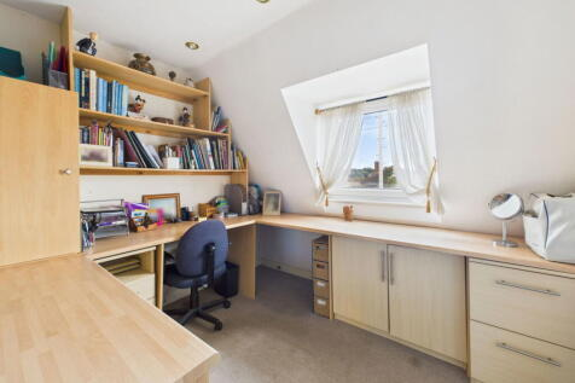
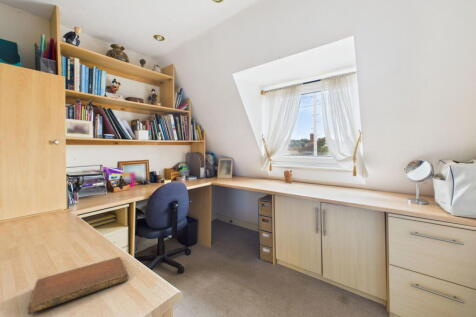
+ notebook [27,256,130,315]
